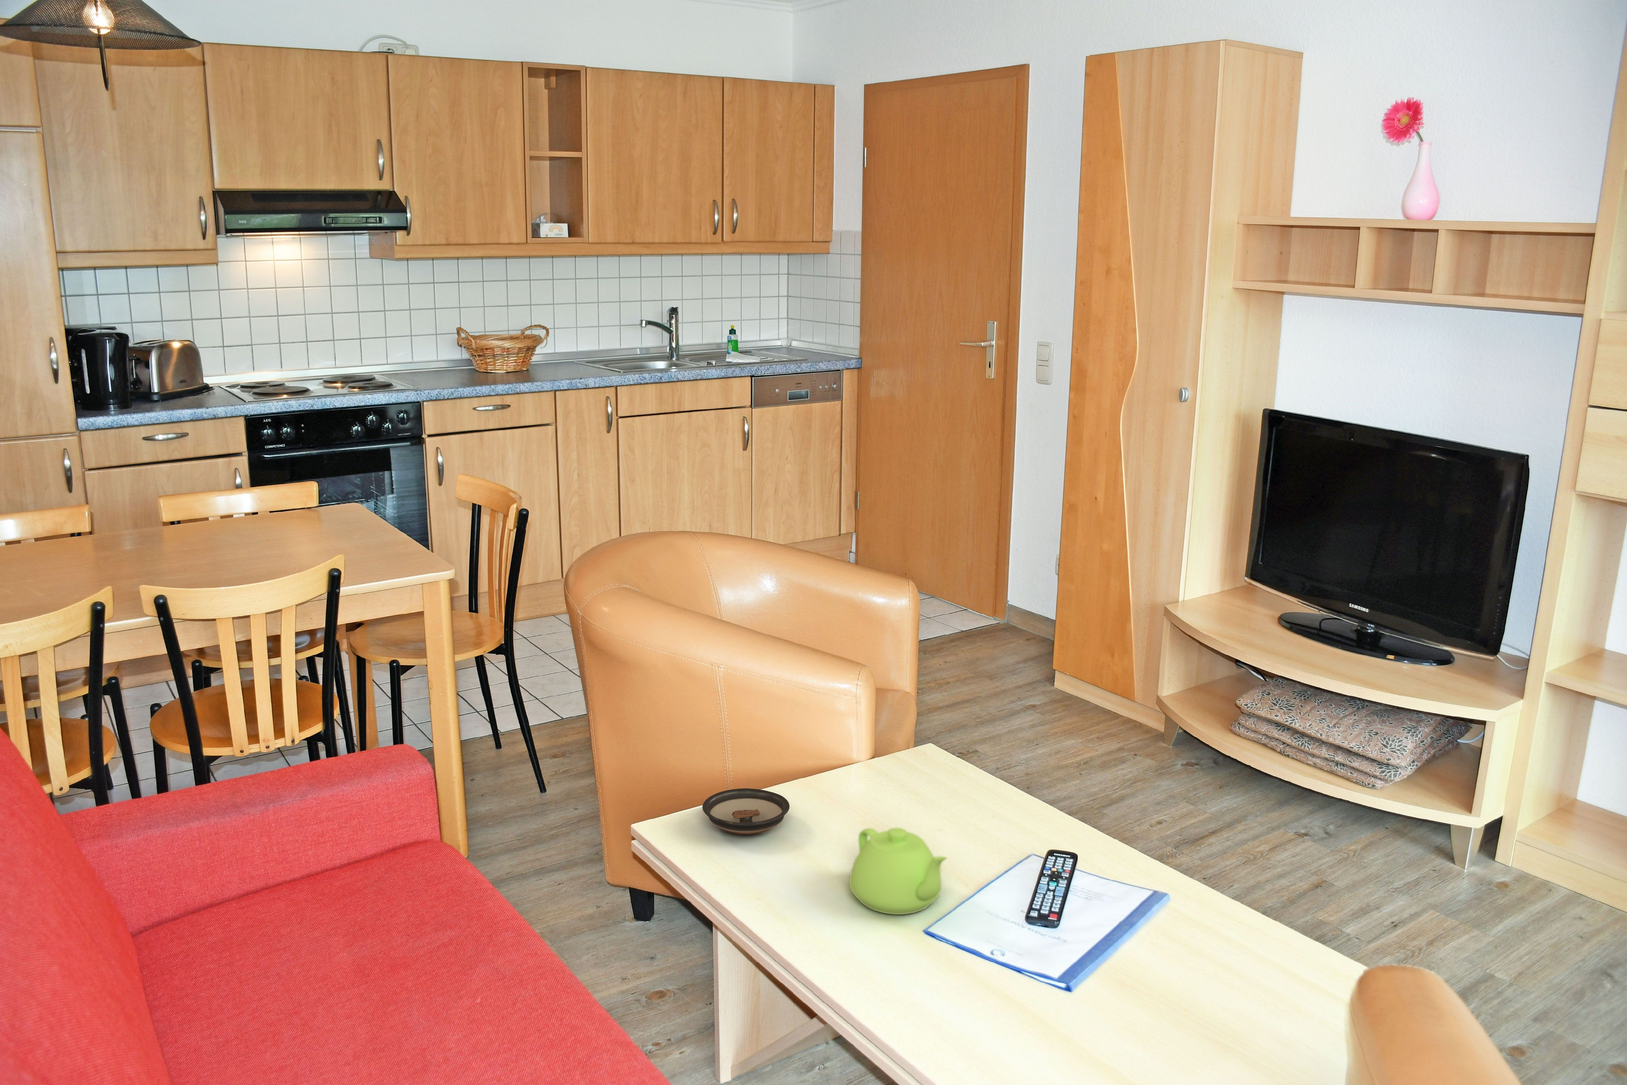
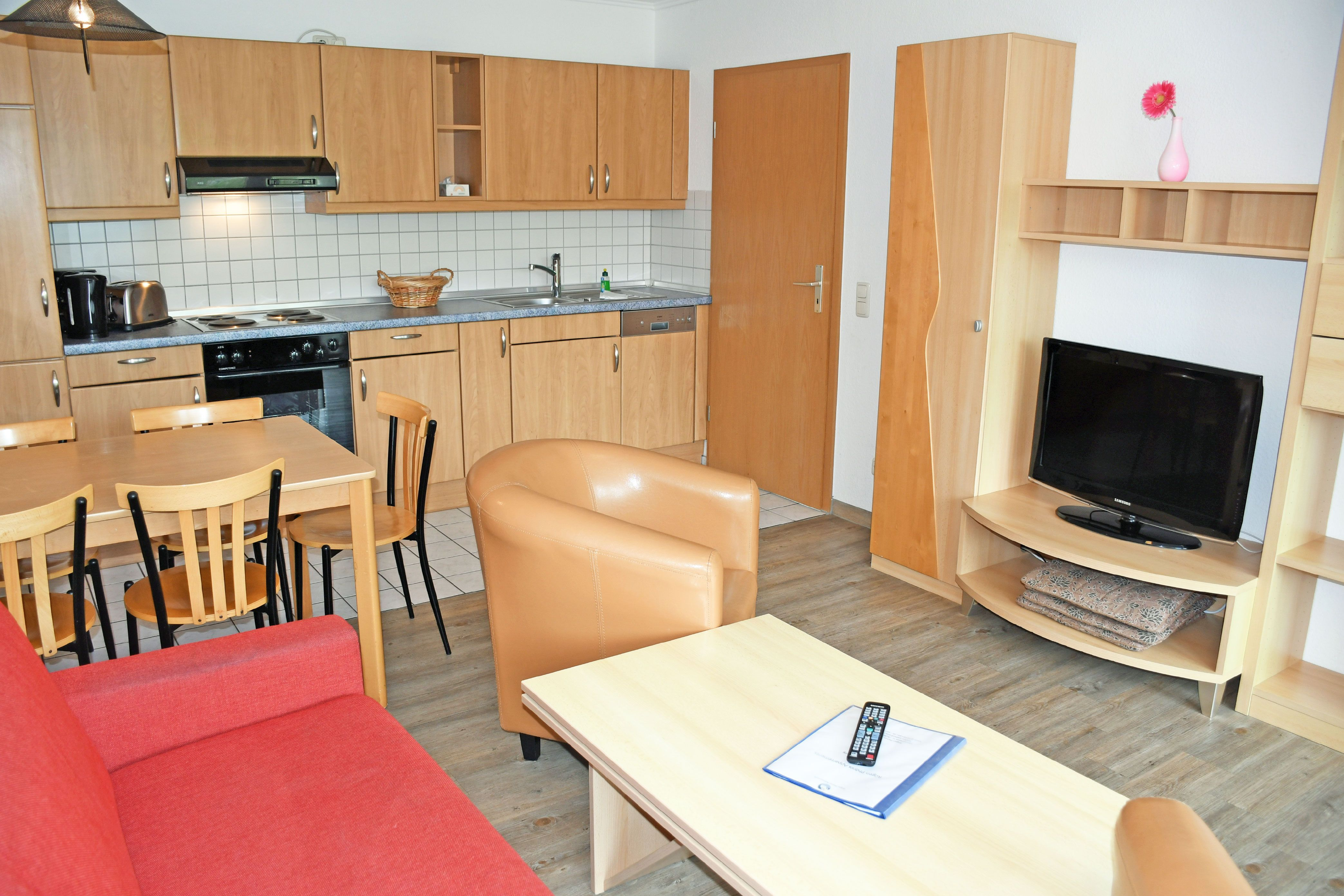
- saucer [702,788,790,834]
- teapot [850,827,948,915]
